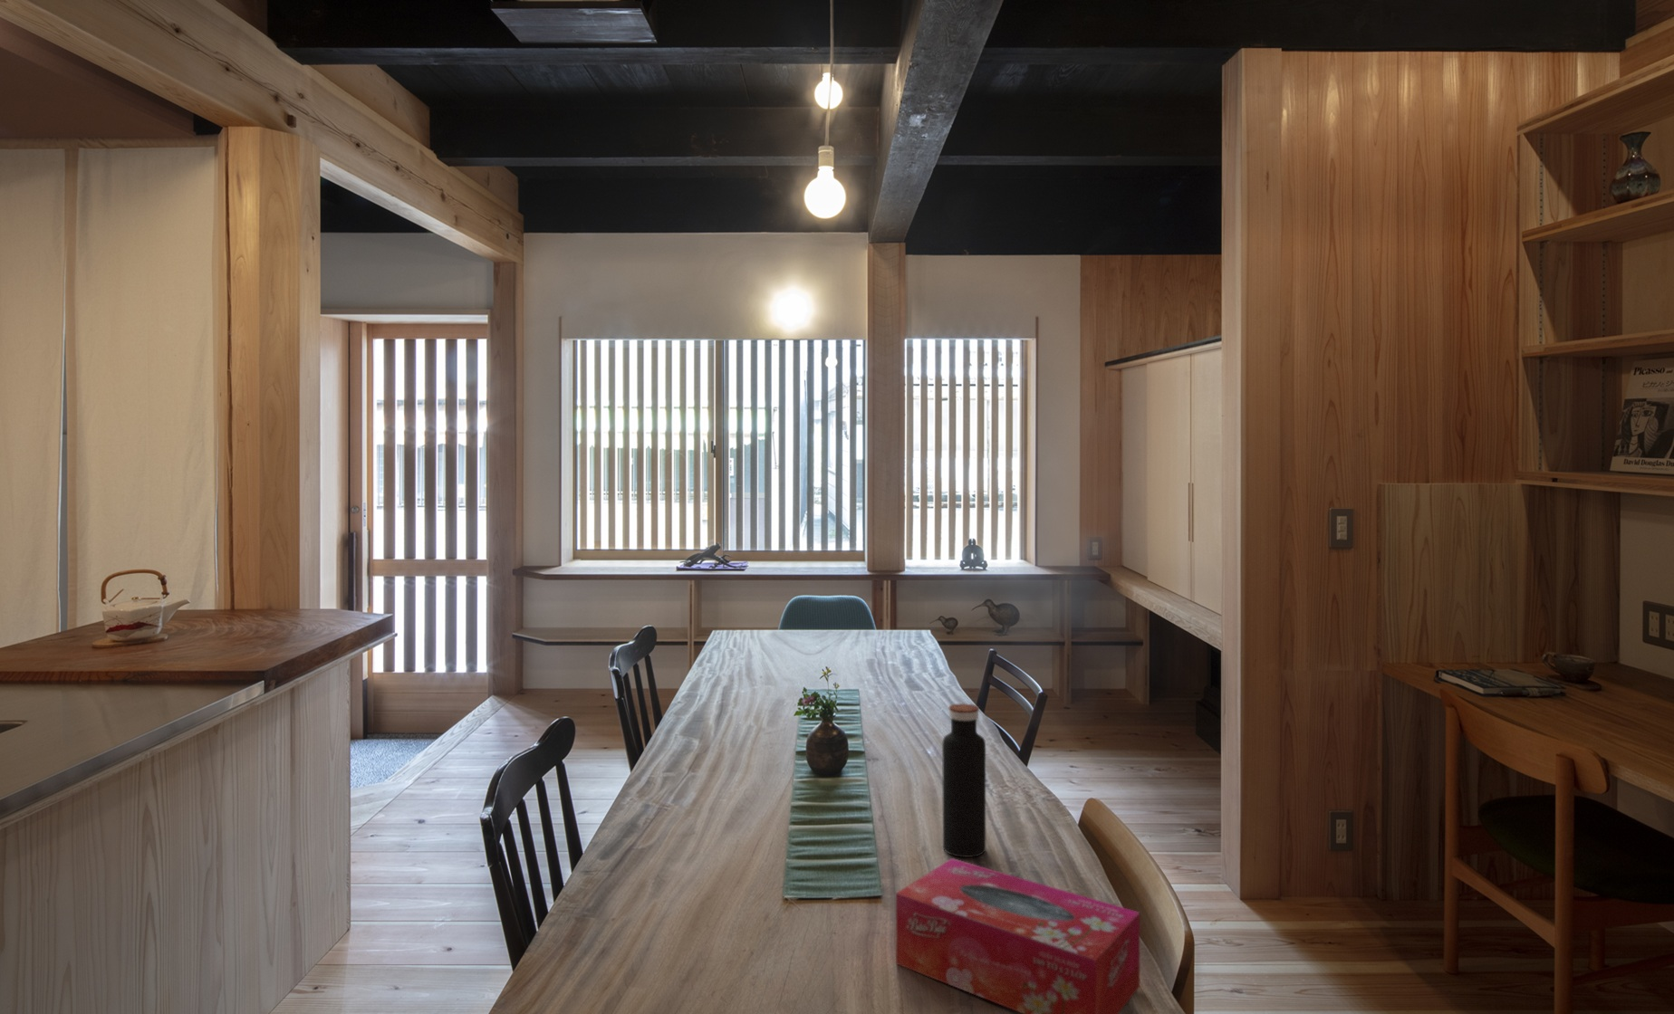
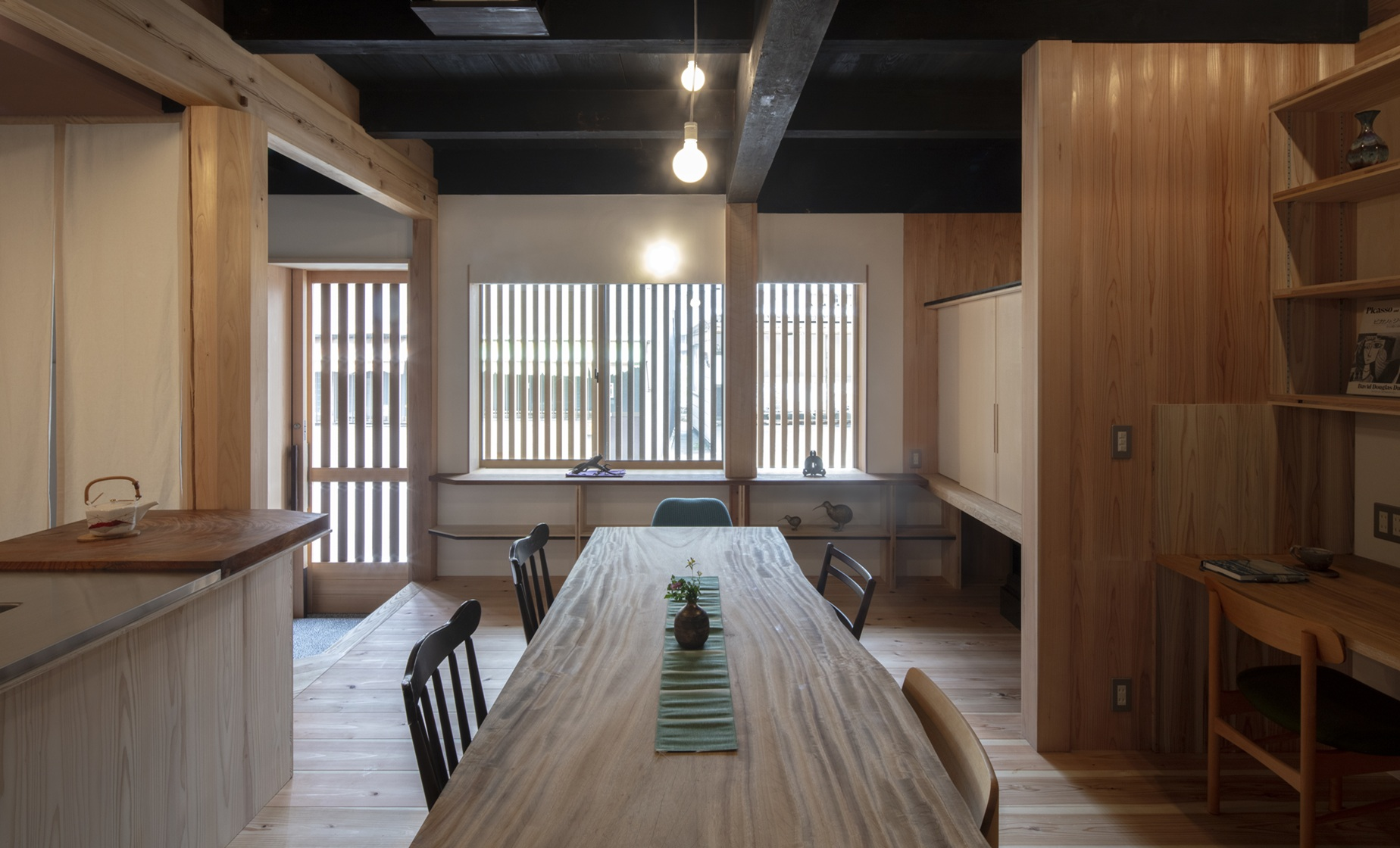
- tissue box [894,857,1141,1014]
- water bottle [941,703,986,859]
